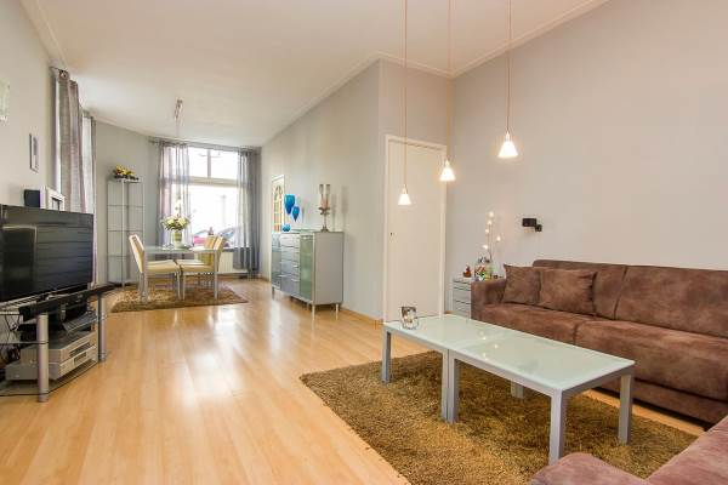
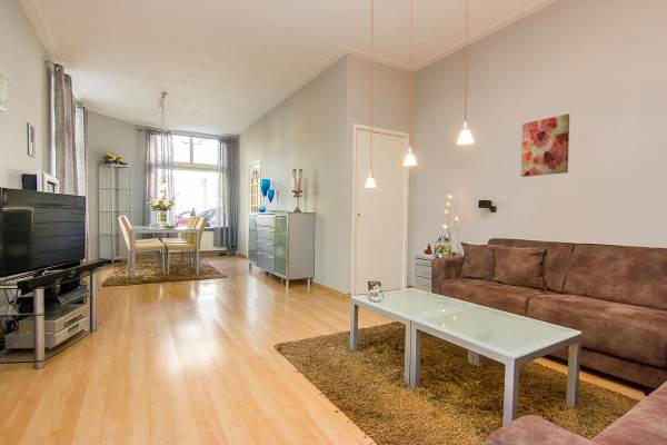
+ wall art [520,112,570,178]
